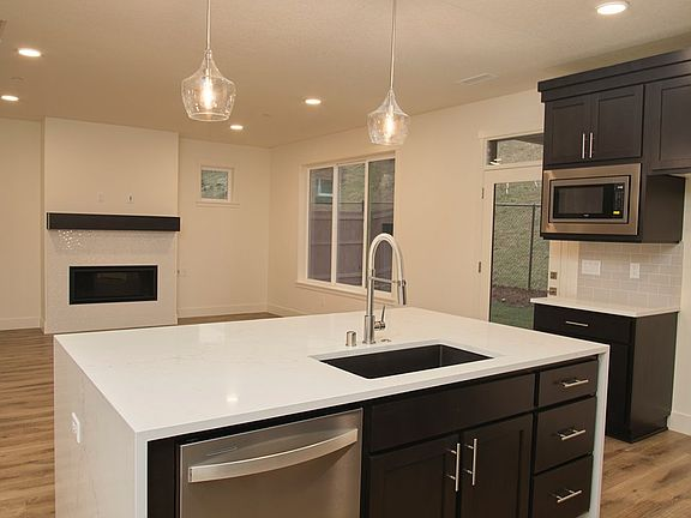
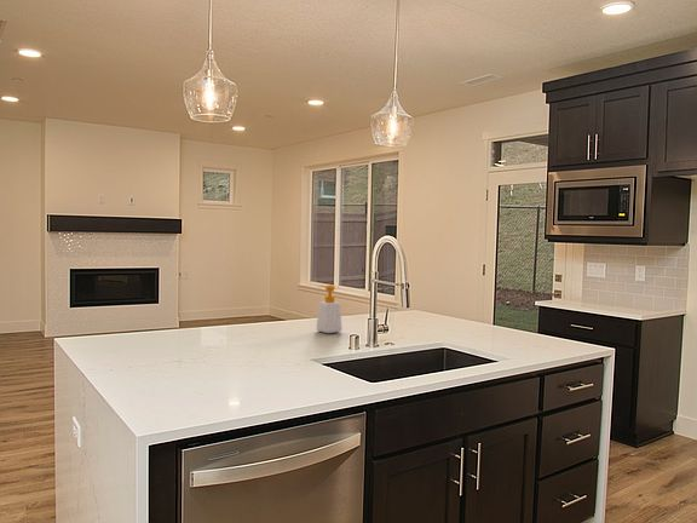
+ soap bottle [315,283,344,334]
